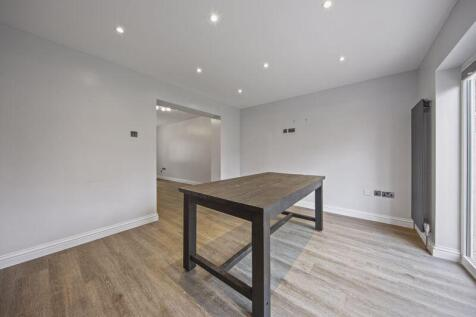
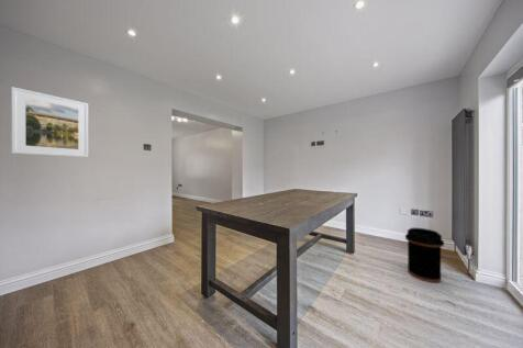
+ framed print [10,86,89,158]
+ trash can [404,227,445,283]
